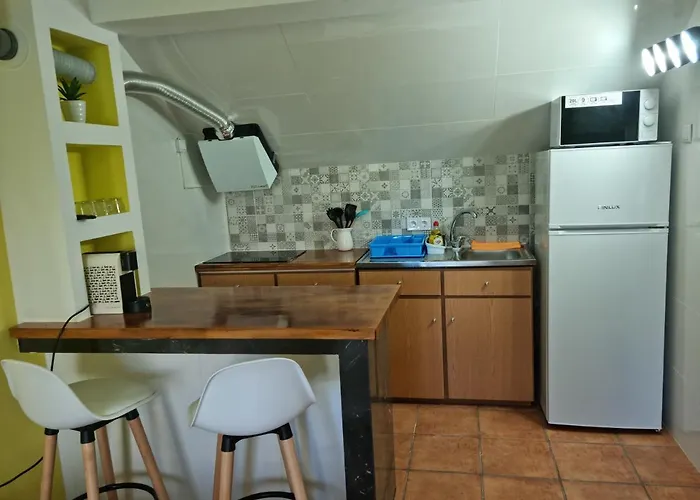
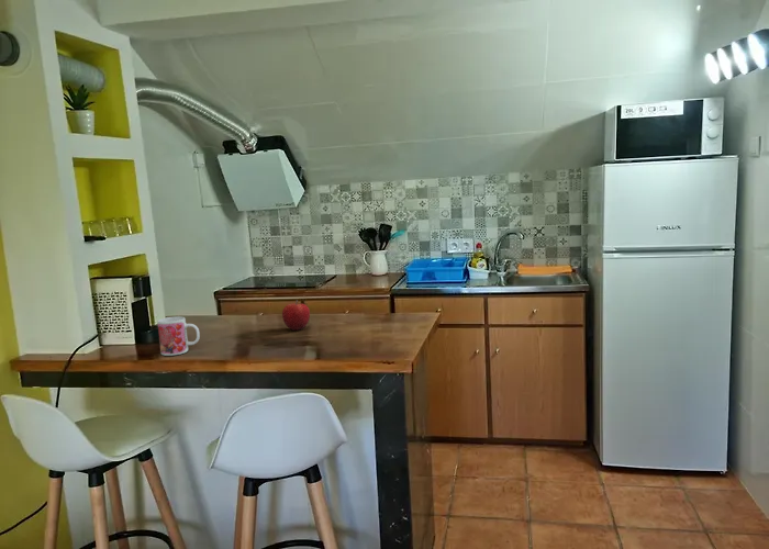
+ mug [156,315,201,357]
+ fruit [281,299,311,332]
